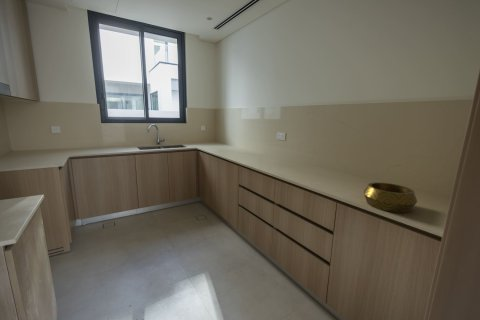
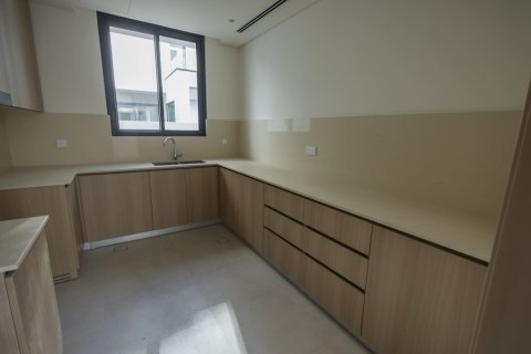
- decorative bowl [363,181,418,214]
